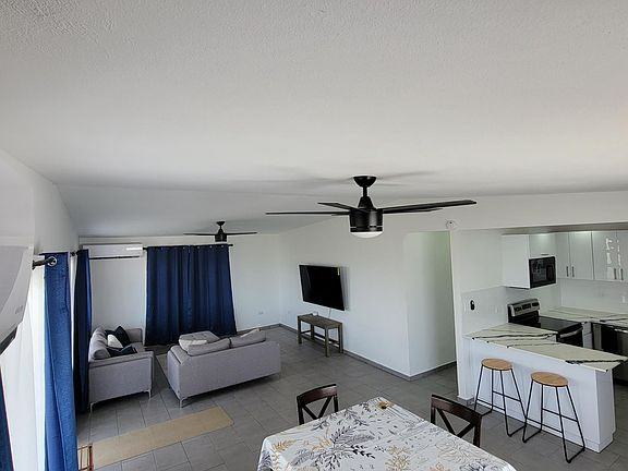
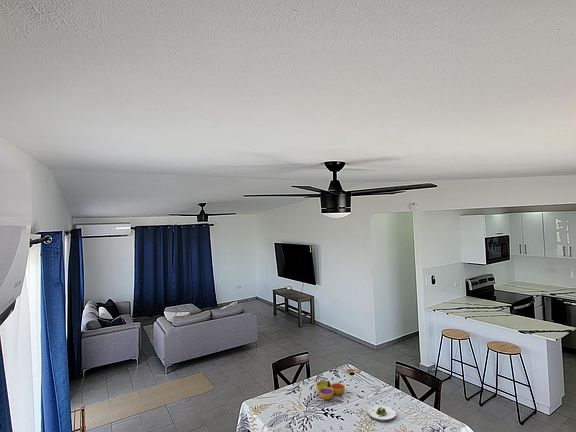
+ salad plate [367,404,397,423]
+ decorative bowl [315,380,346,401]
